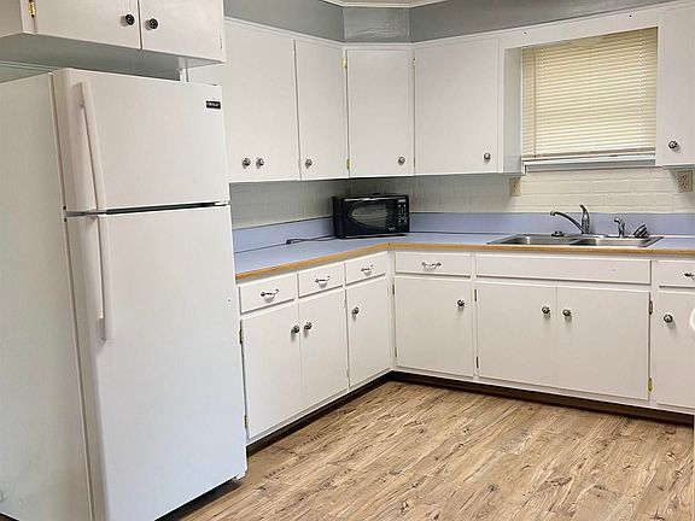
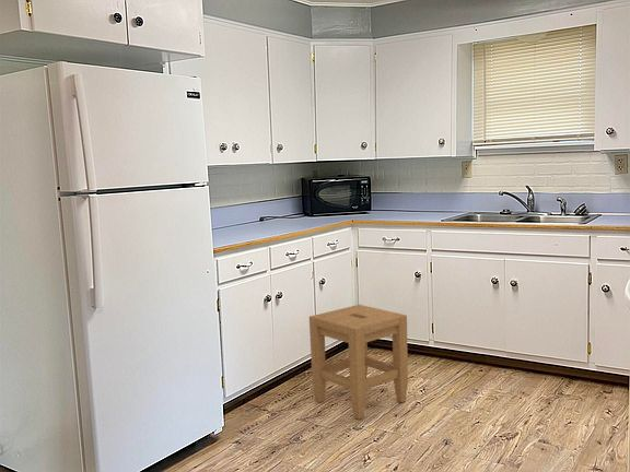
+ stool [308,304,409,421]
